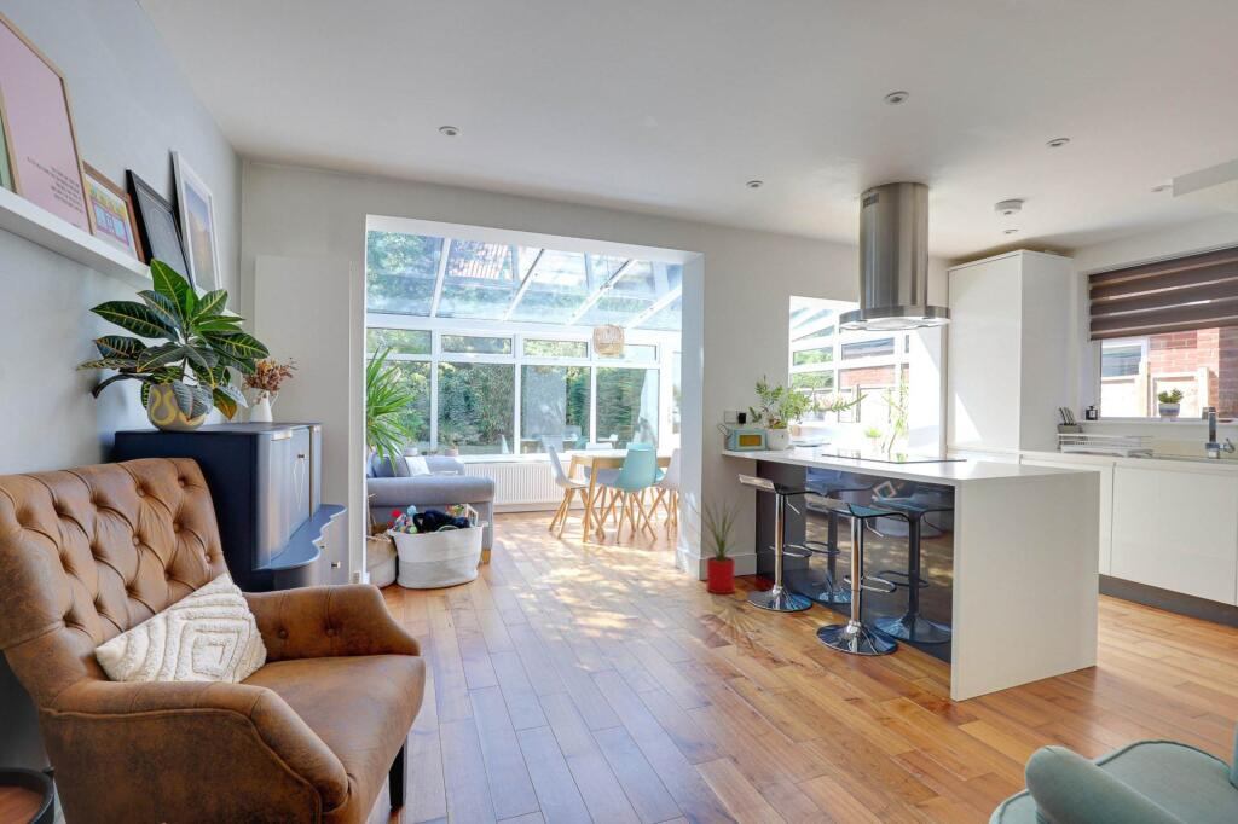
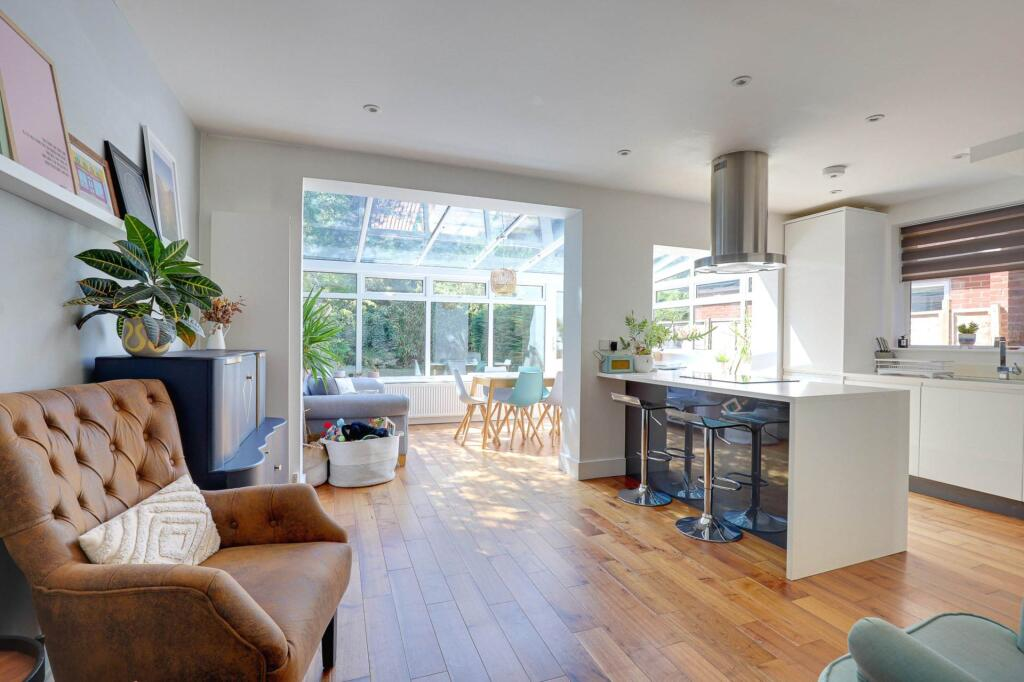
- house plant [687,486,759,596]
